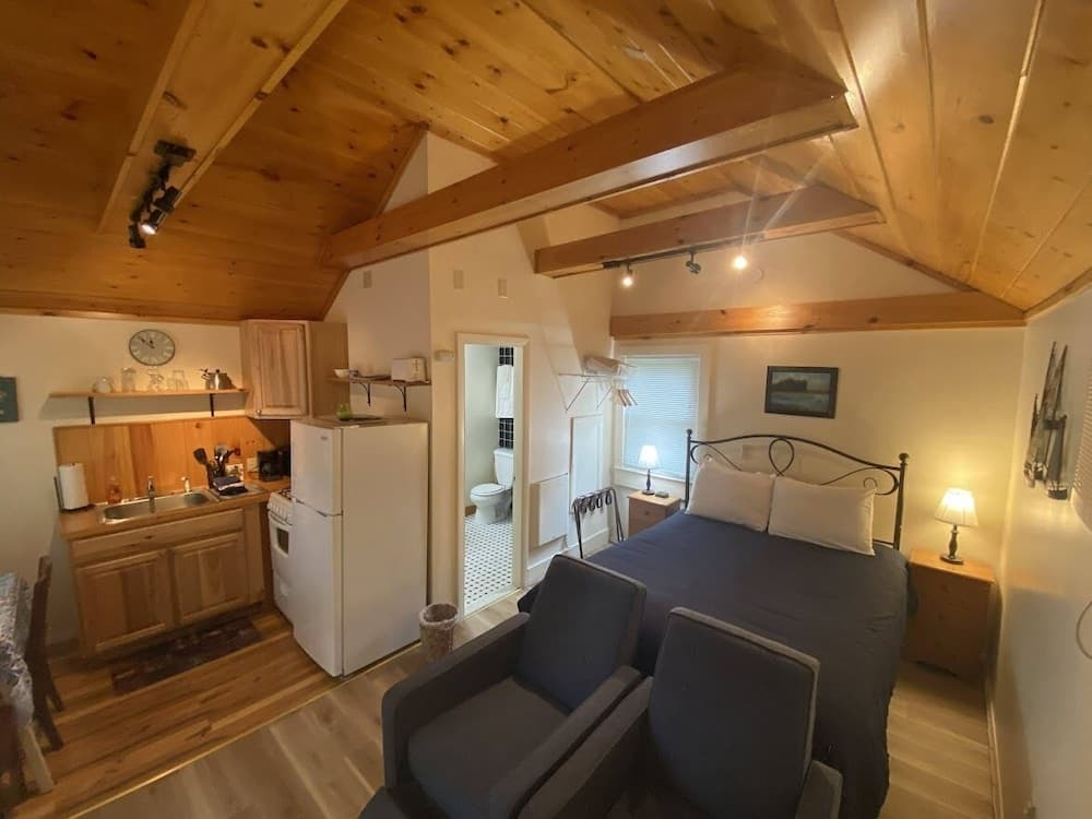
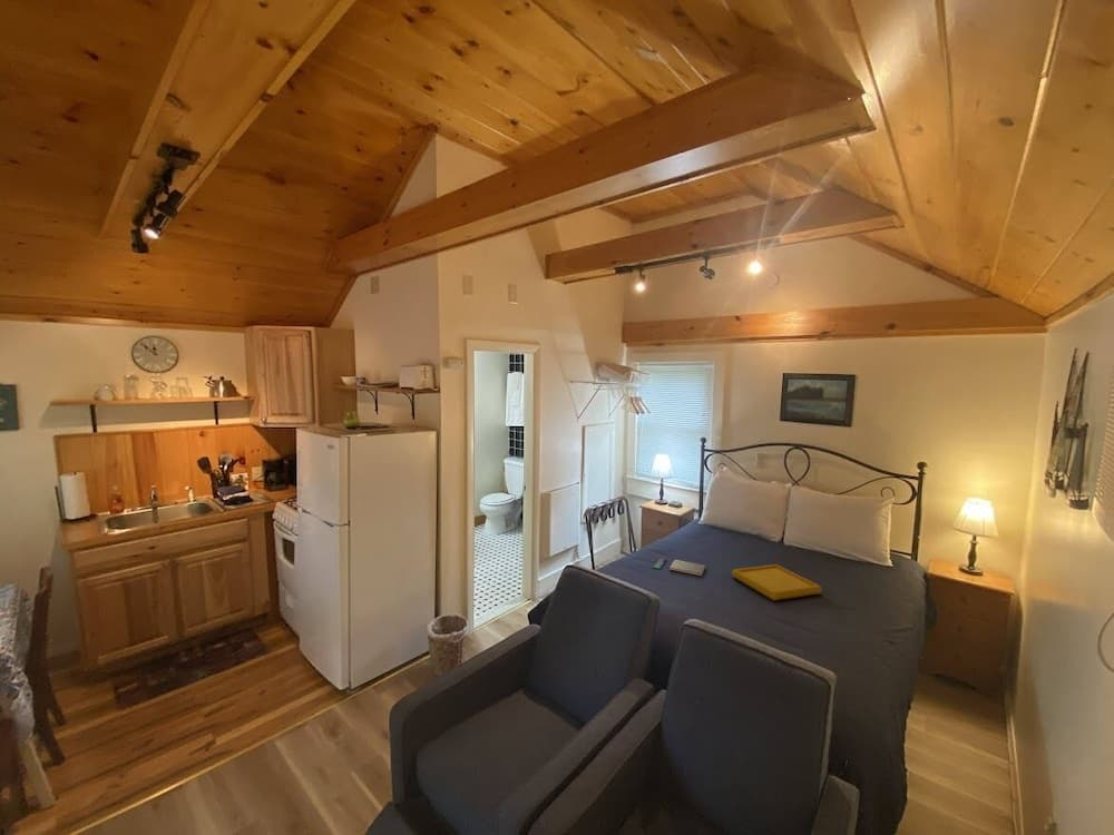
+ book [652,557,706,578]
+ serving tray [731,563,823,601]
